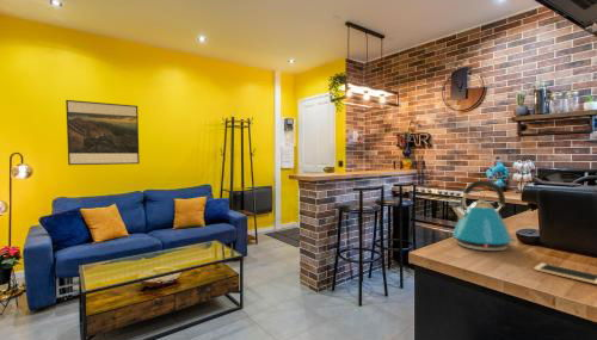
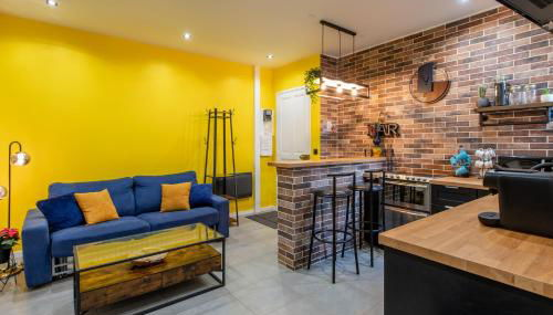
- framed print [64,99,141,166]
- kettle [451,179,518,252]
- cell phone [533,262,597,285]
